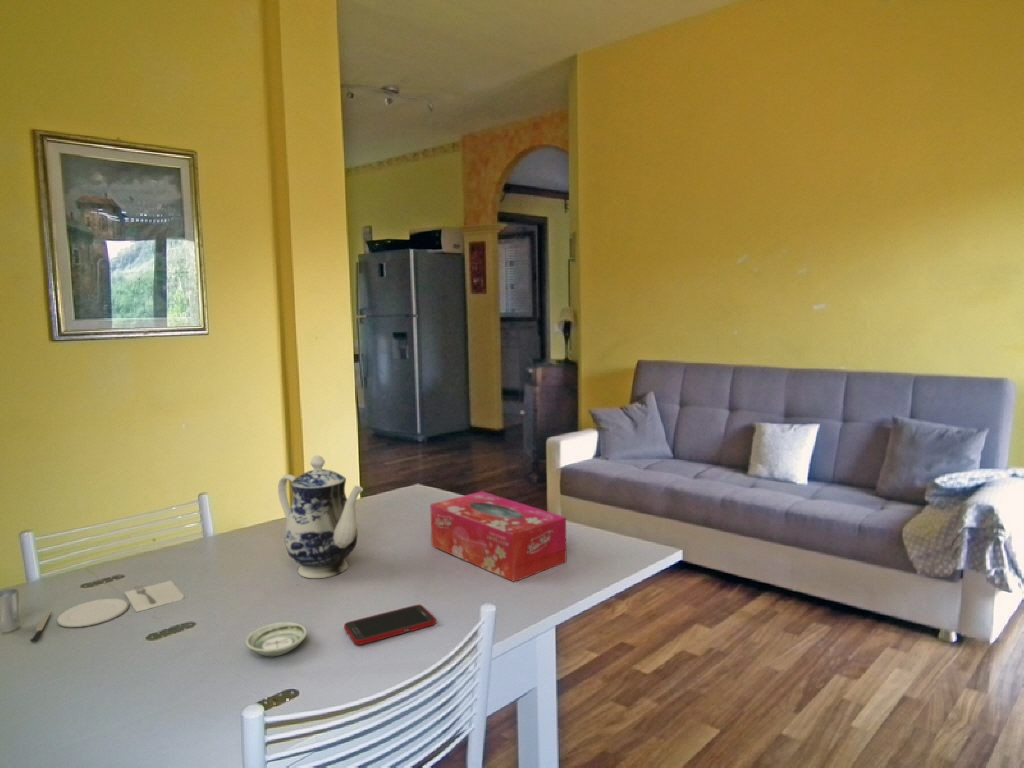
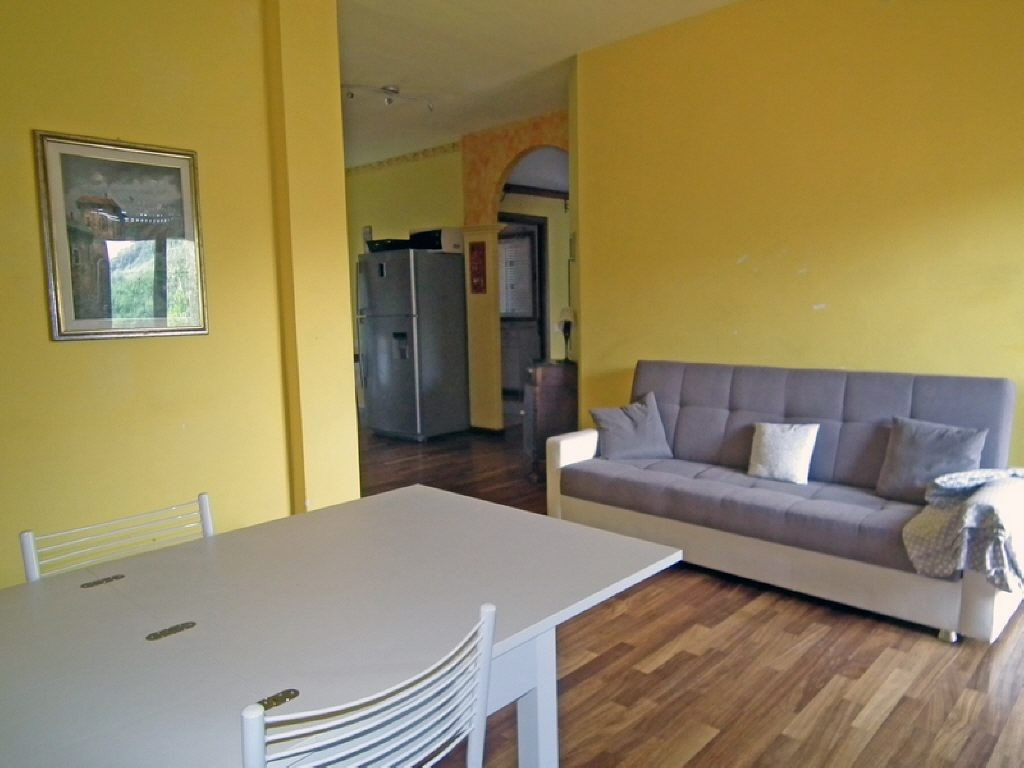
- saucer [244,621,308,657]
- tissue box [429,490,567,583]
- placemat [0,580,185,643]
- cell phone [343,604,437,646]
- teapot [277,455,364,579]
